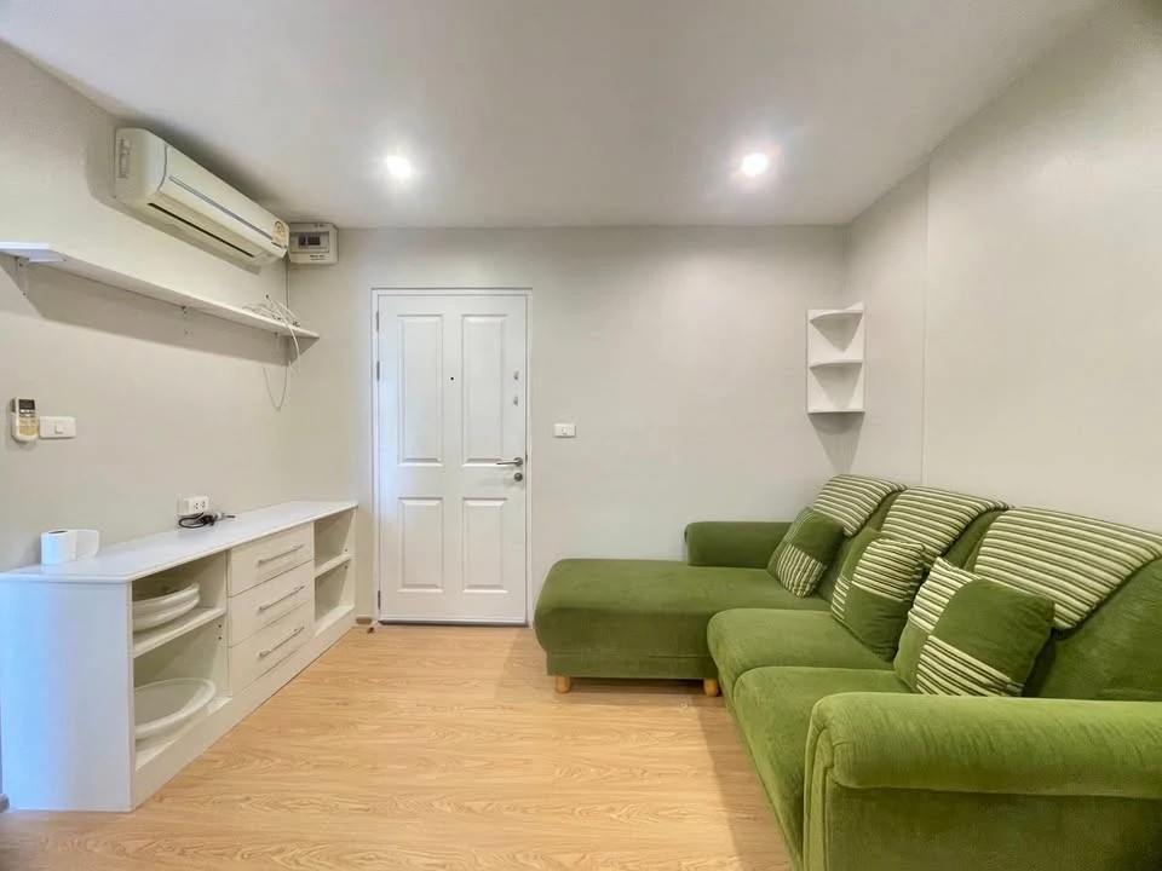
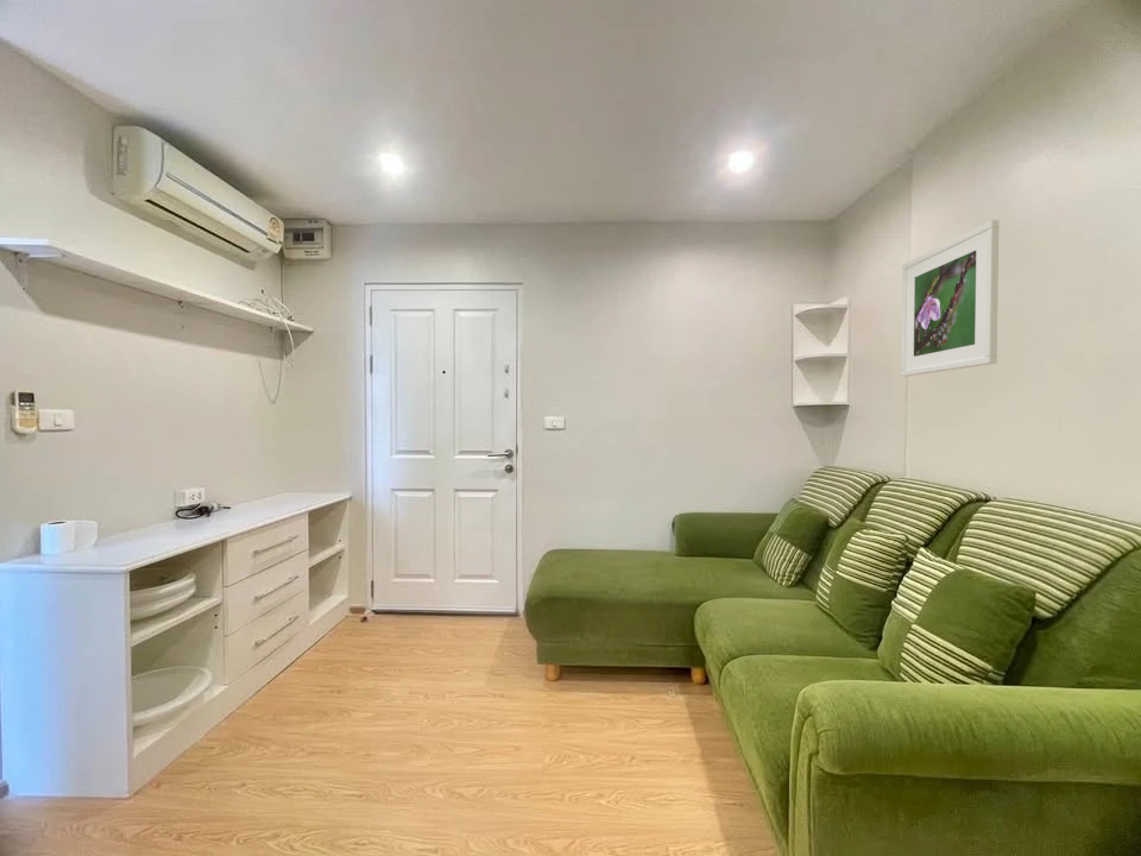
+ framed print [900,219,1000,377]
